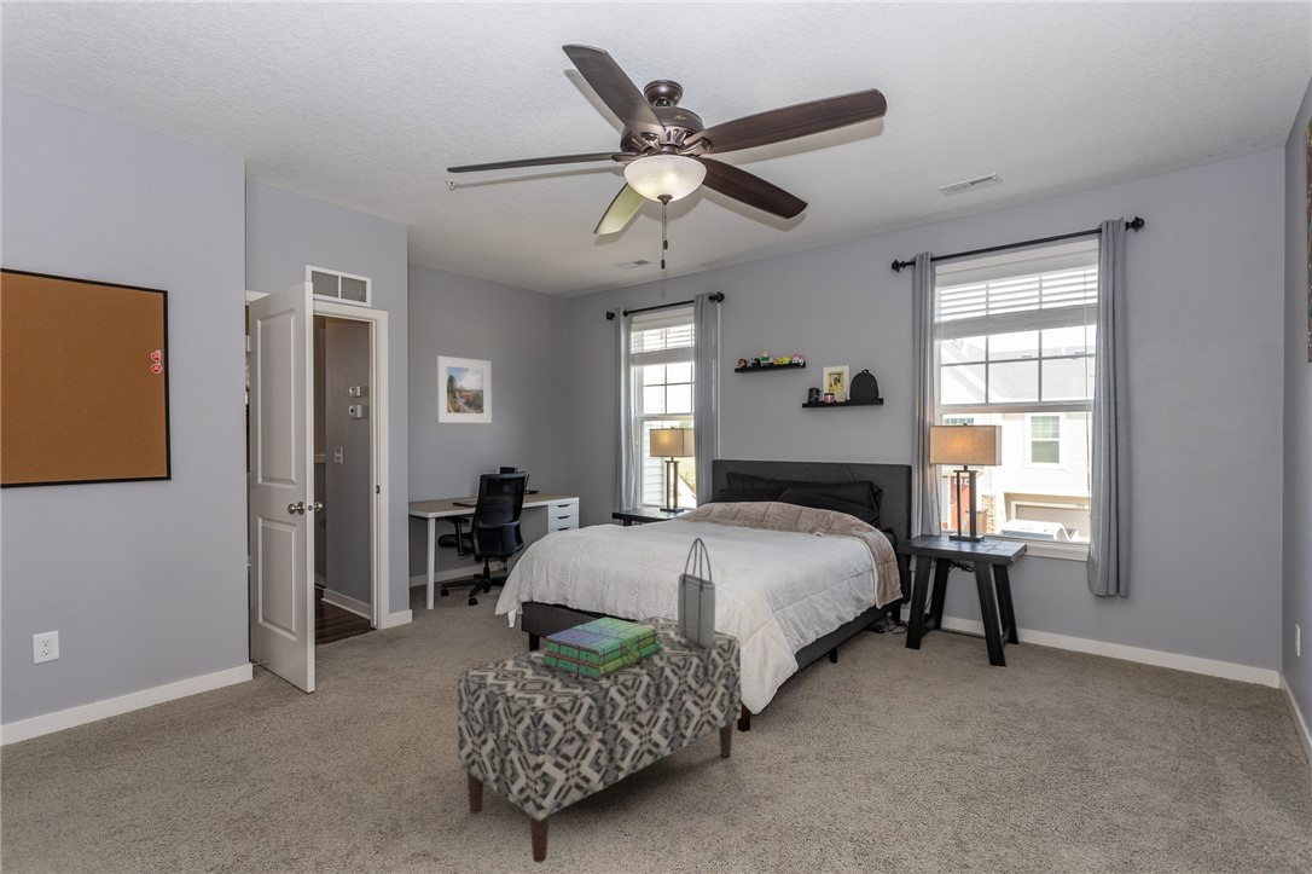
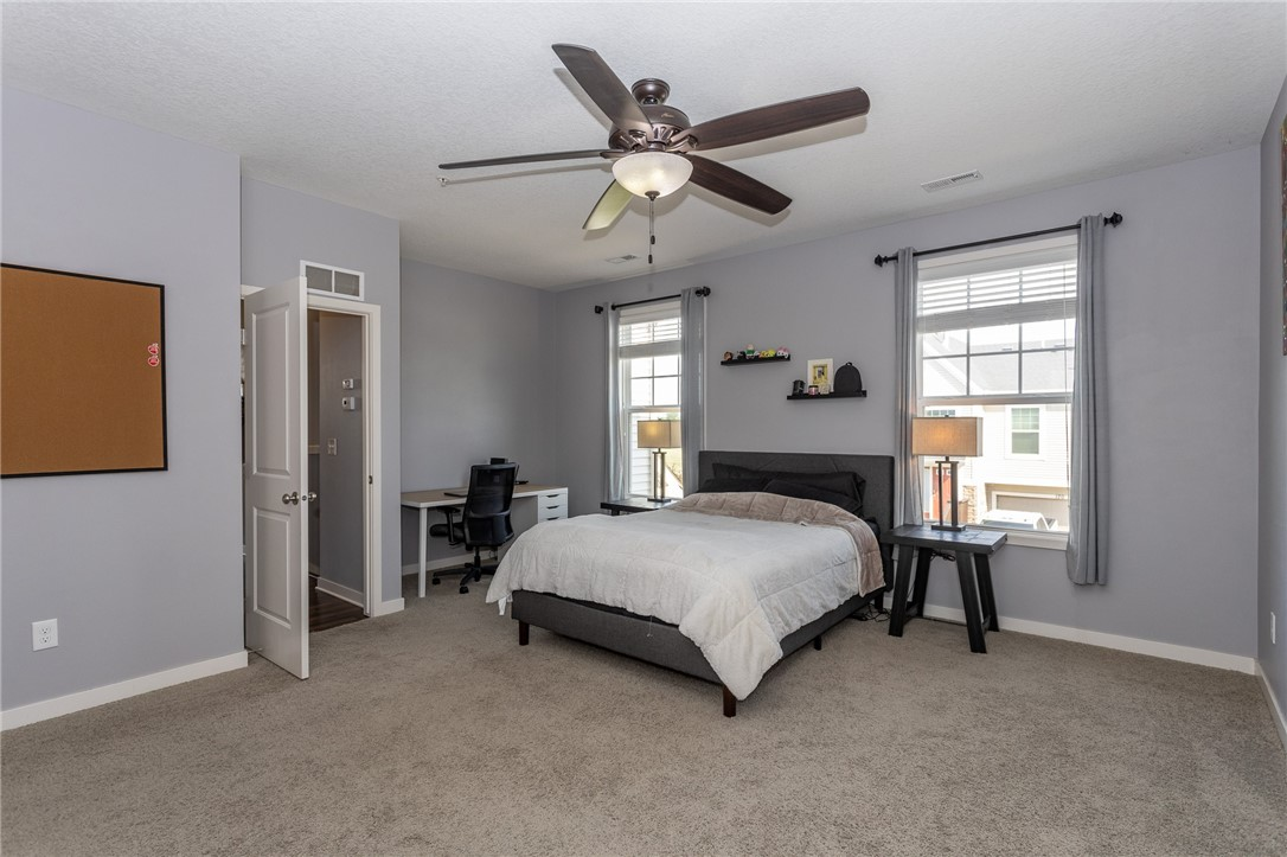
- tote bag [677,537,716,648]
- stack of books [541,617,661,679]
- bench [457,615,743,864]
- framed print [436,354,493,424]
